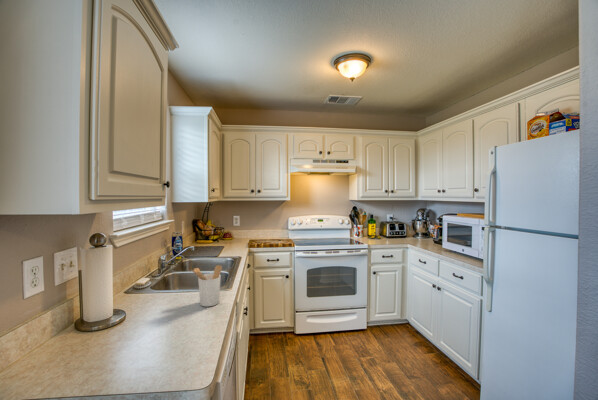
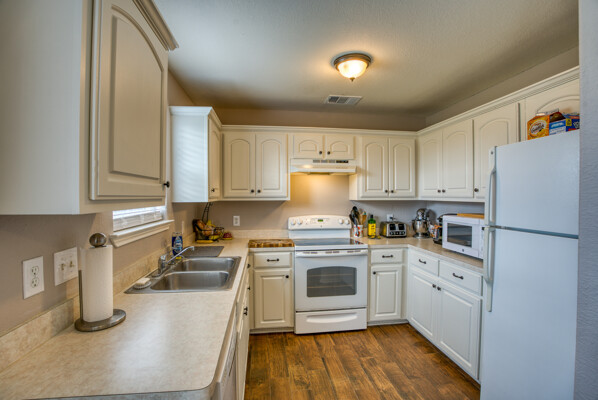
- utensil holder [192,264,223,307]
